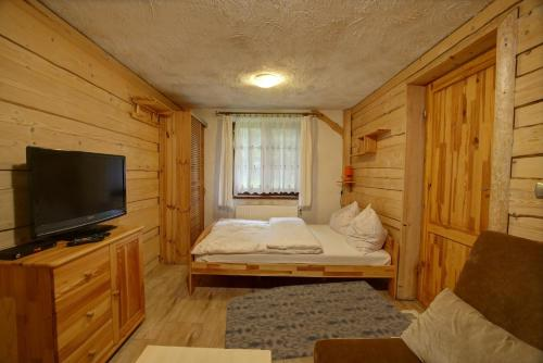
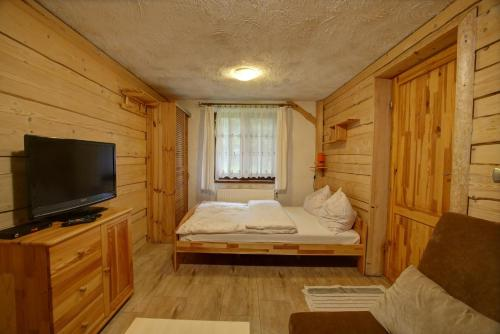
- rug [224,280,414,362]
